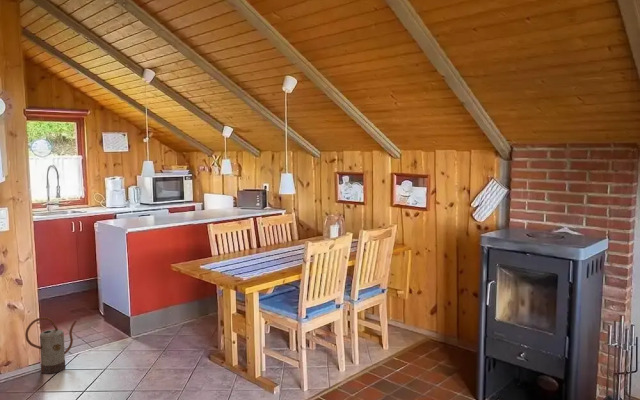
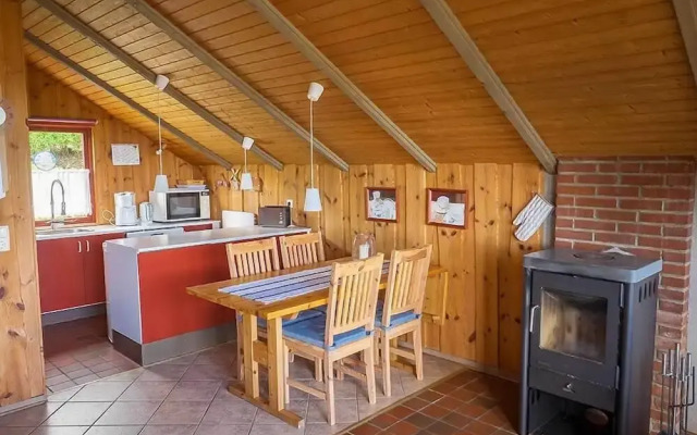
- watering can [24,316,78,375]
